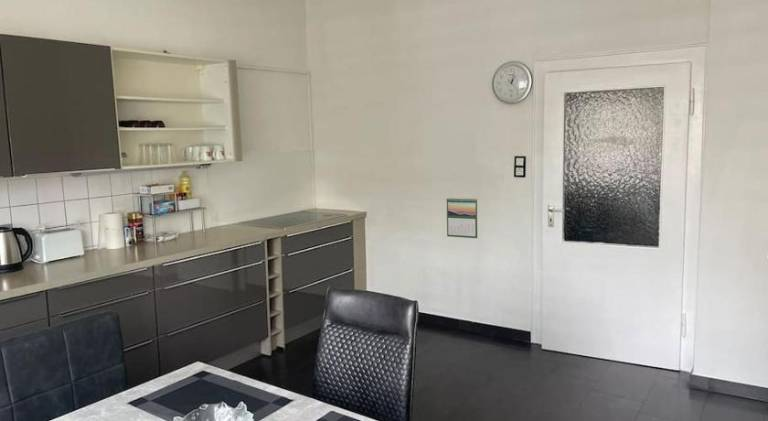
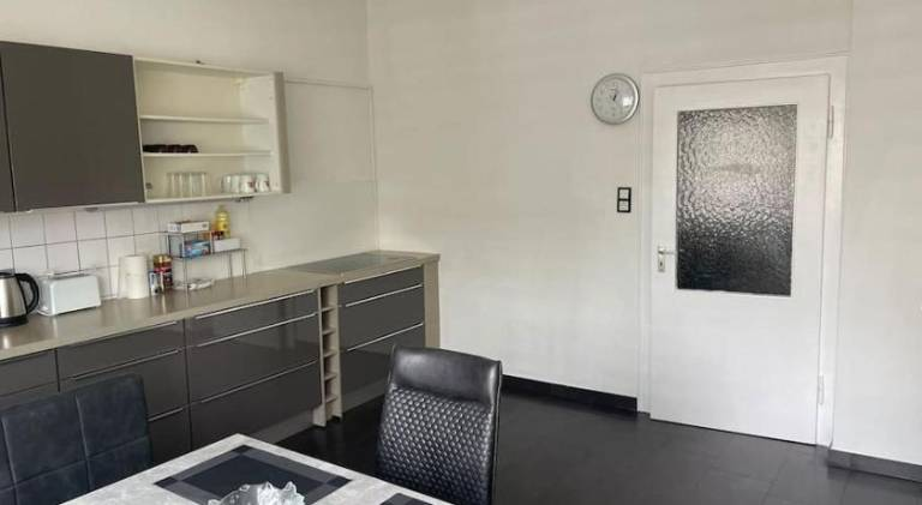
- calendar [446,196,479,239]
